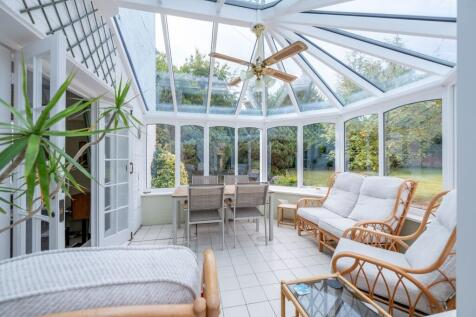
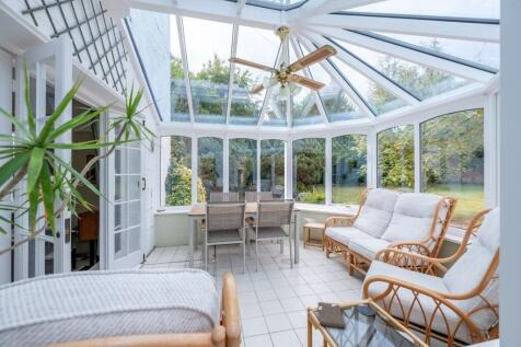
+ book [316,301,346,329]
